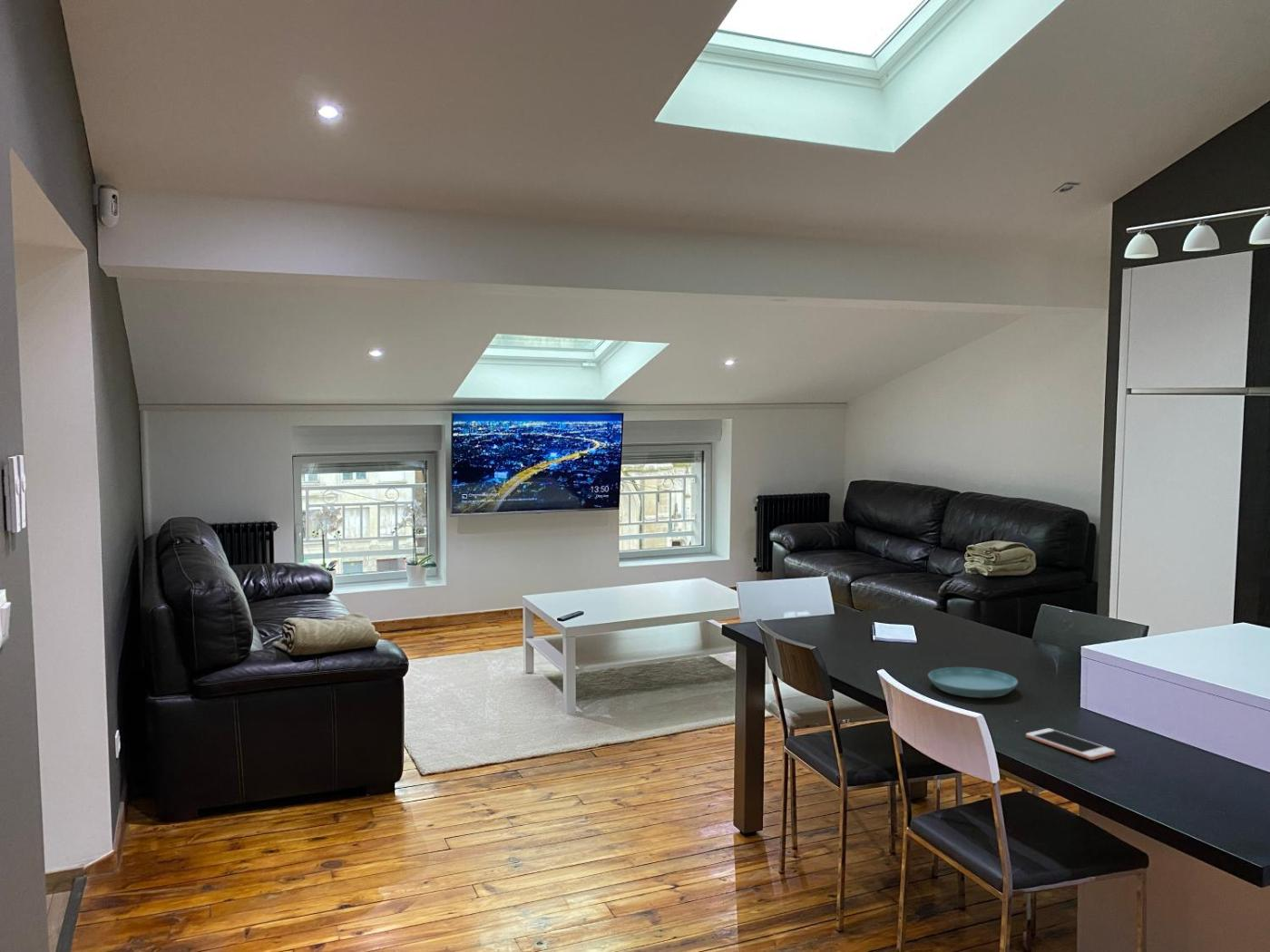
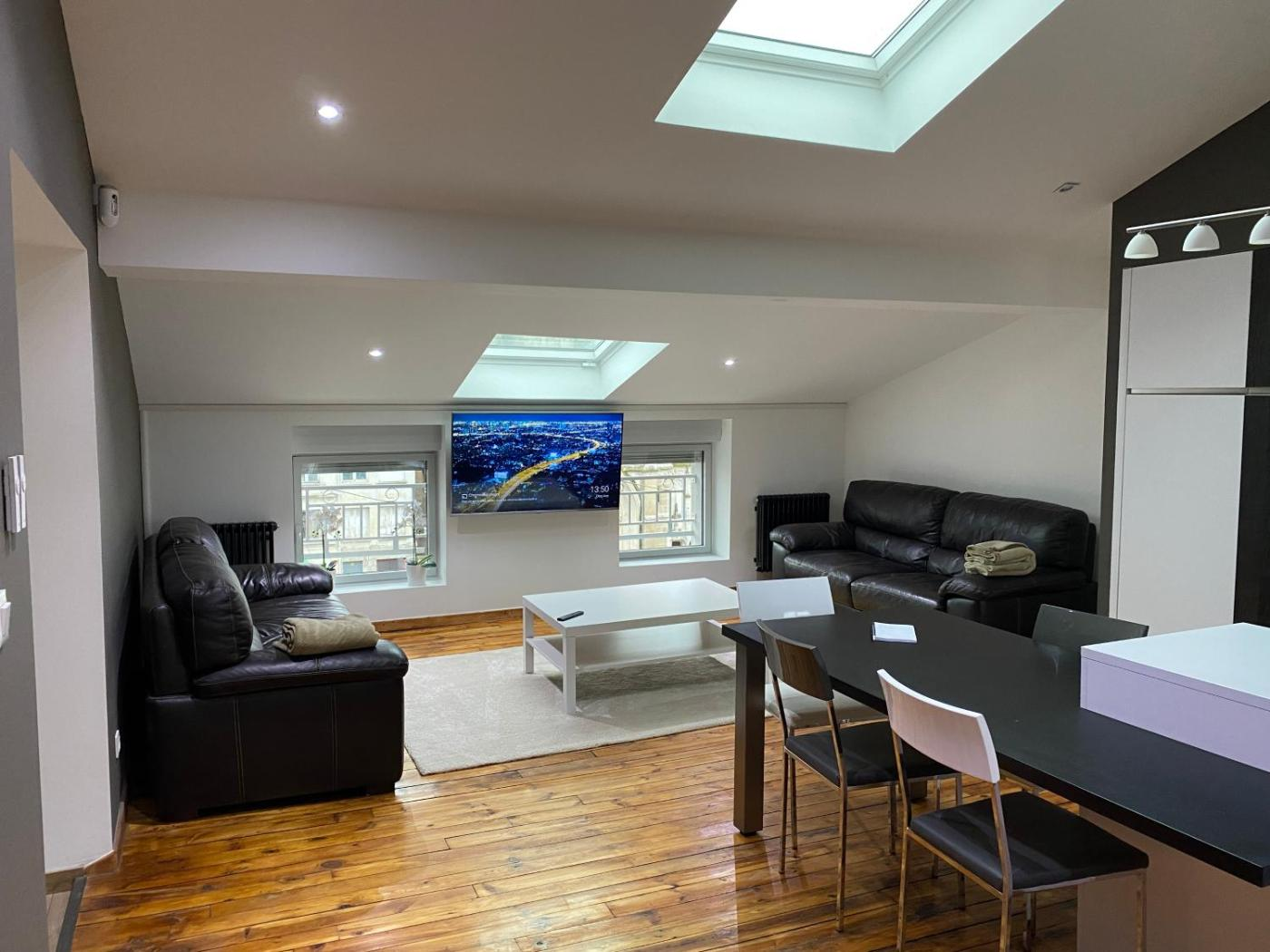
- saucer [927,666,1019,699]
- cell phone [1025,727,1116,761]
